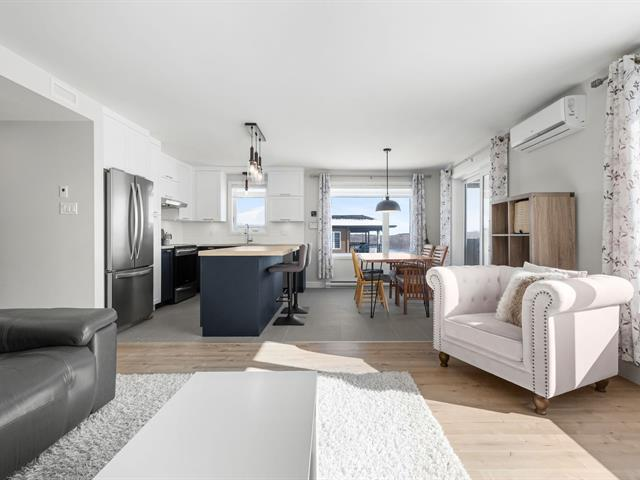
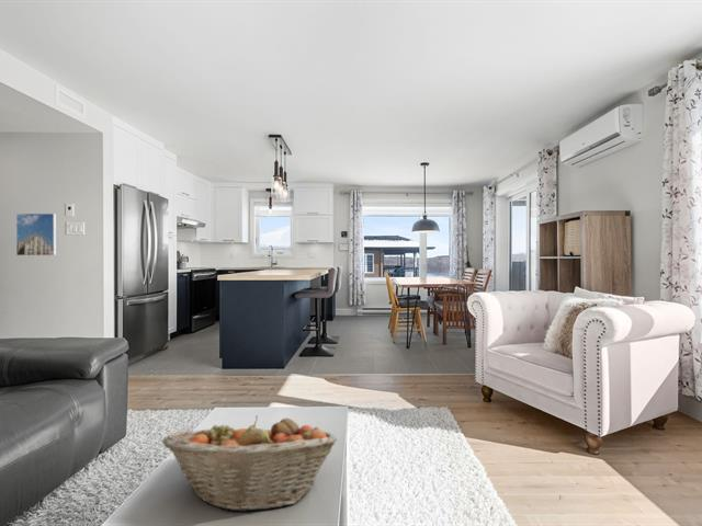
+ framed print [15,213,57,256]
+ fruit basket [161,414,338,513]
